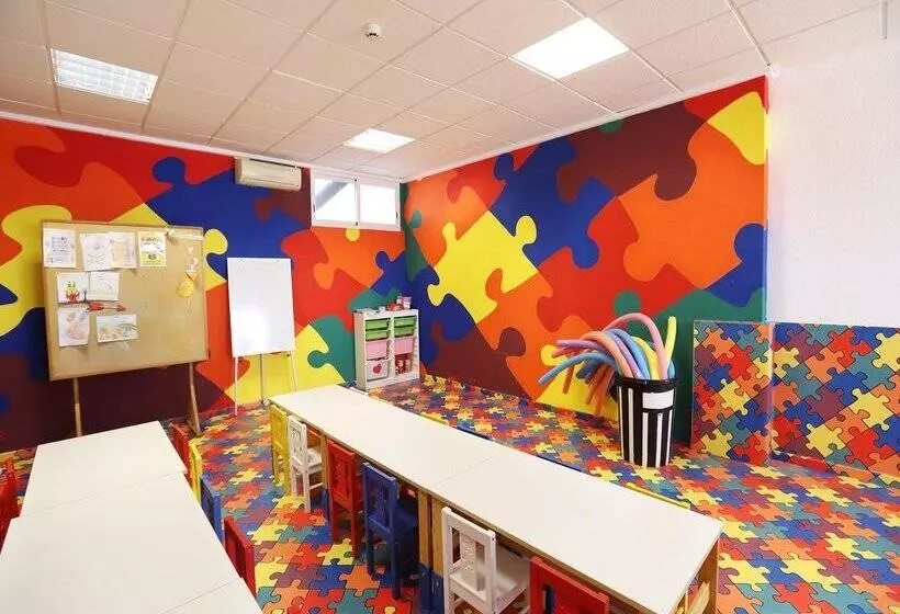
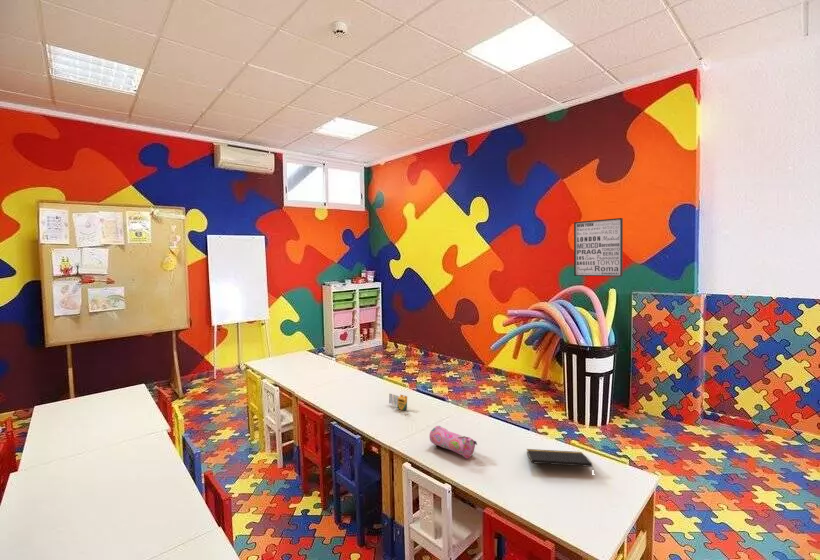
+ pencil case [428,425,478,460]
+ notepad [526,448,594,469]
+ crayon [388,393,408,412]
+ wall art [573,217,624,277]
